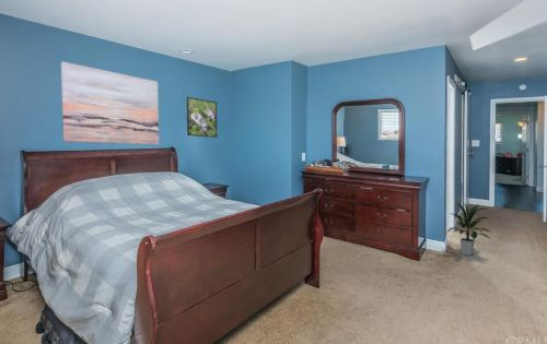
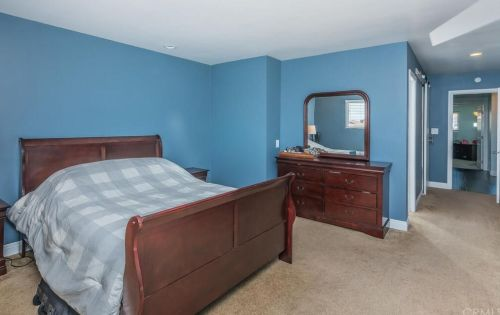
- wall art [60,60,160,145]
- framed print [186,96,218,139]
- indoor plant [444,201,493,257]
